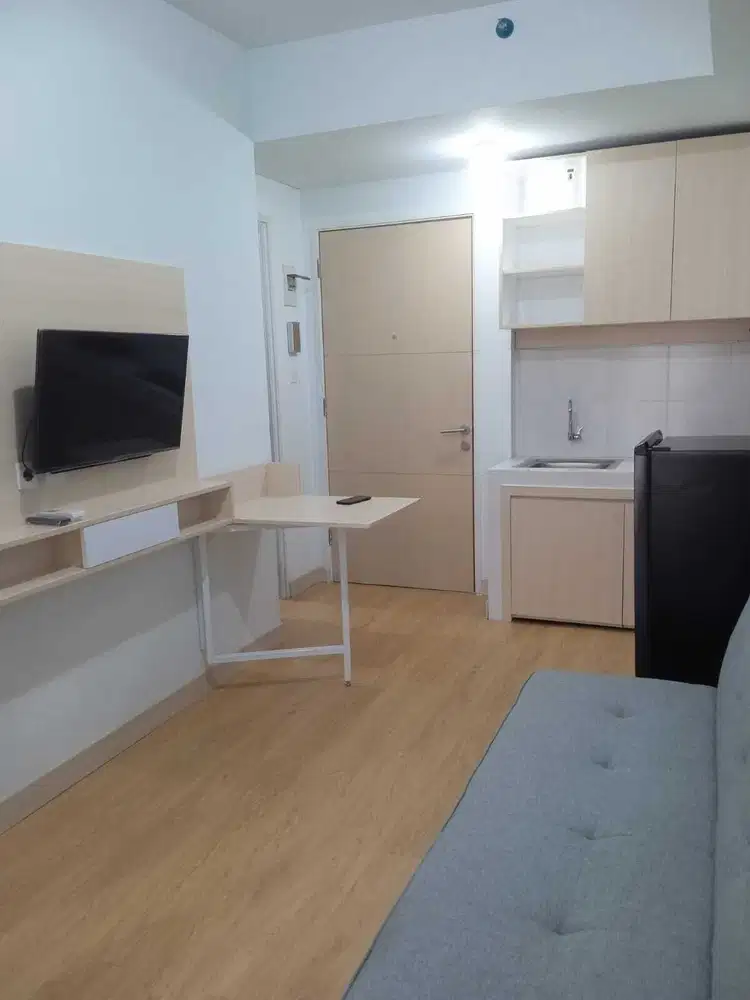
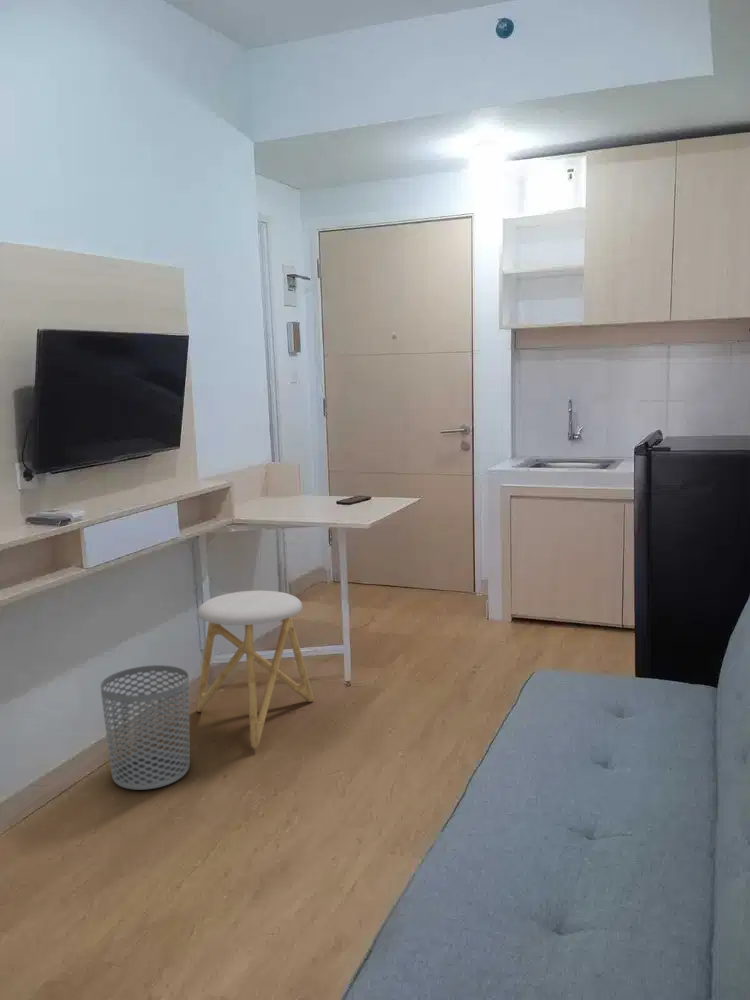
+ stool [195,590,315,749]
+ waste bin [100,664,191,791]
